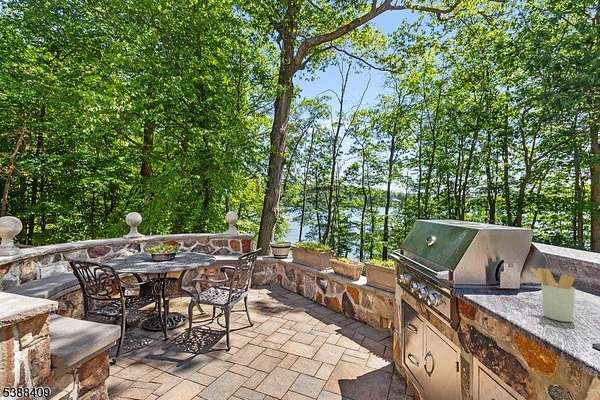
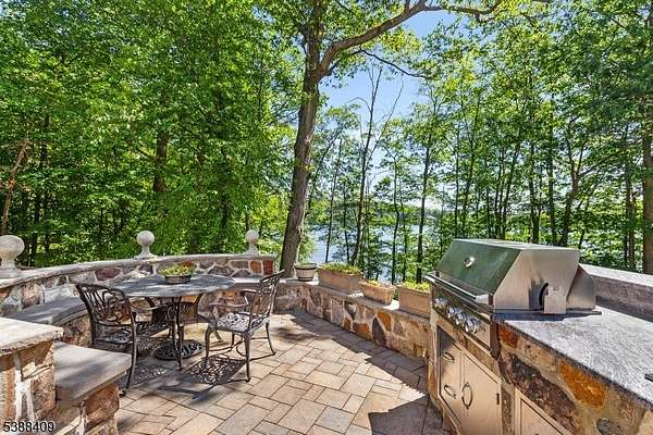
- utensil holder [529,267,576,323]
